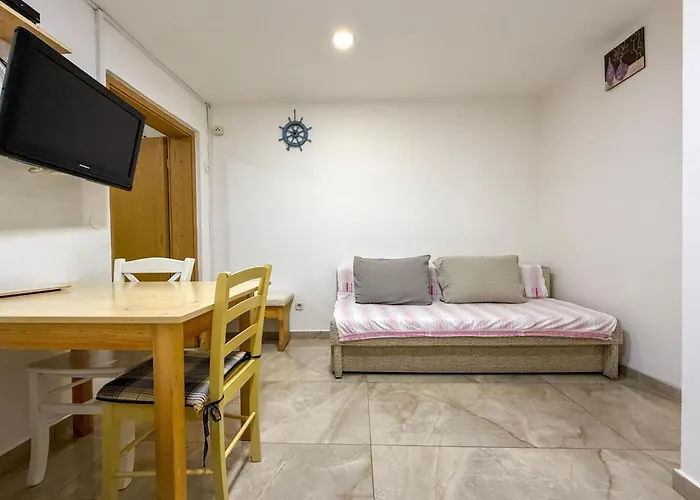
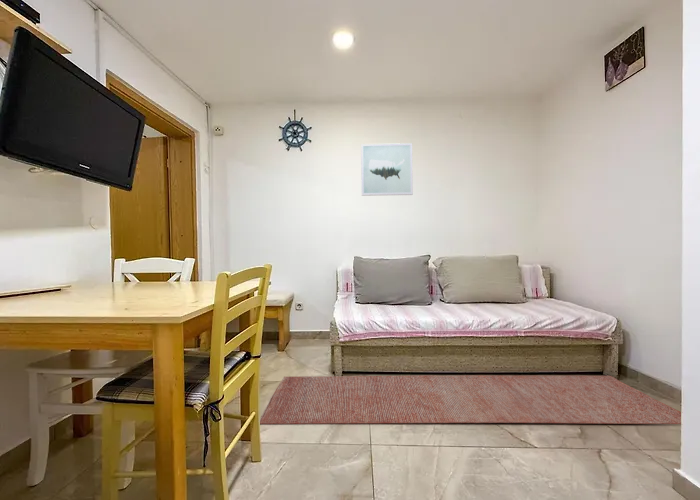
+ wall art [360,142,414,197]
+ rug [259,374,682,425]
